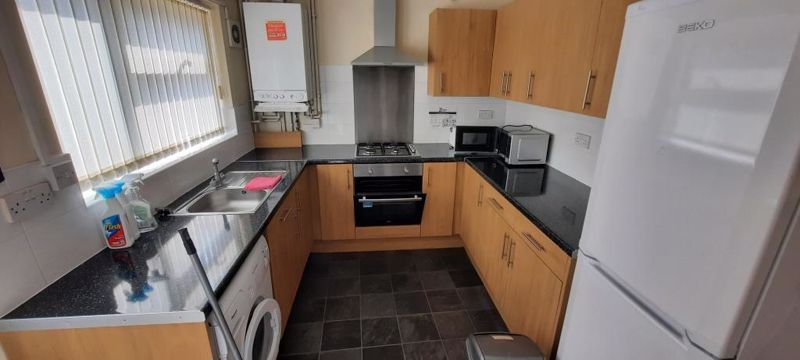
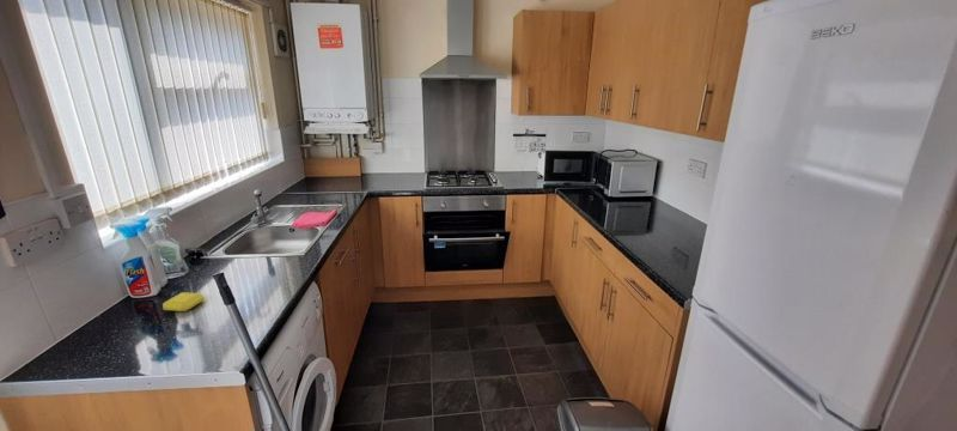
+ soap bar [161,291,206,312]
